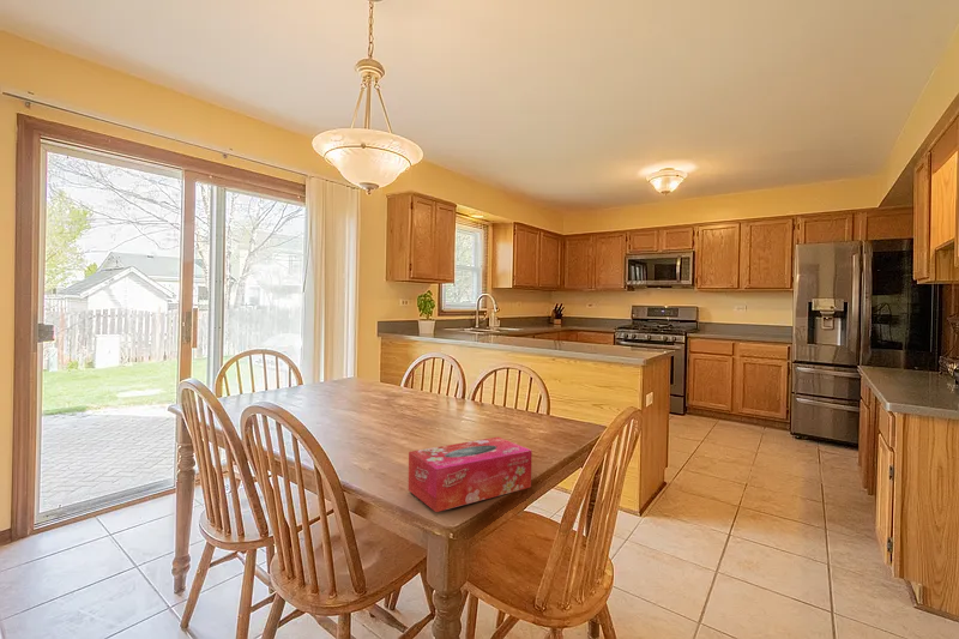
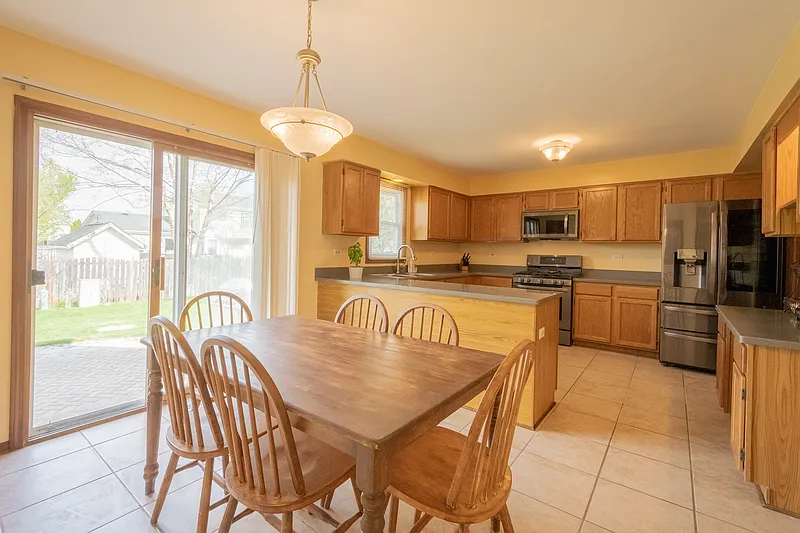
- tissue box [406,435,533,513]
